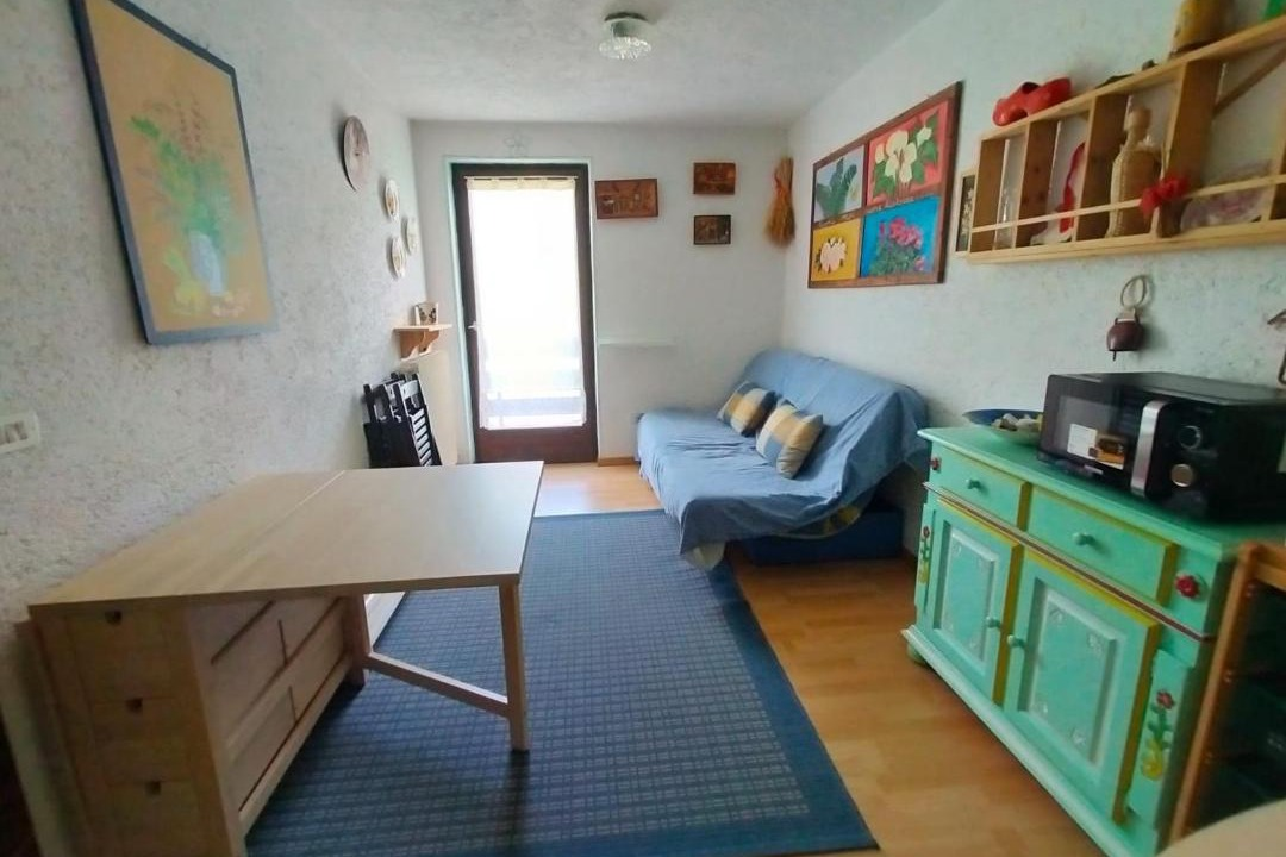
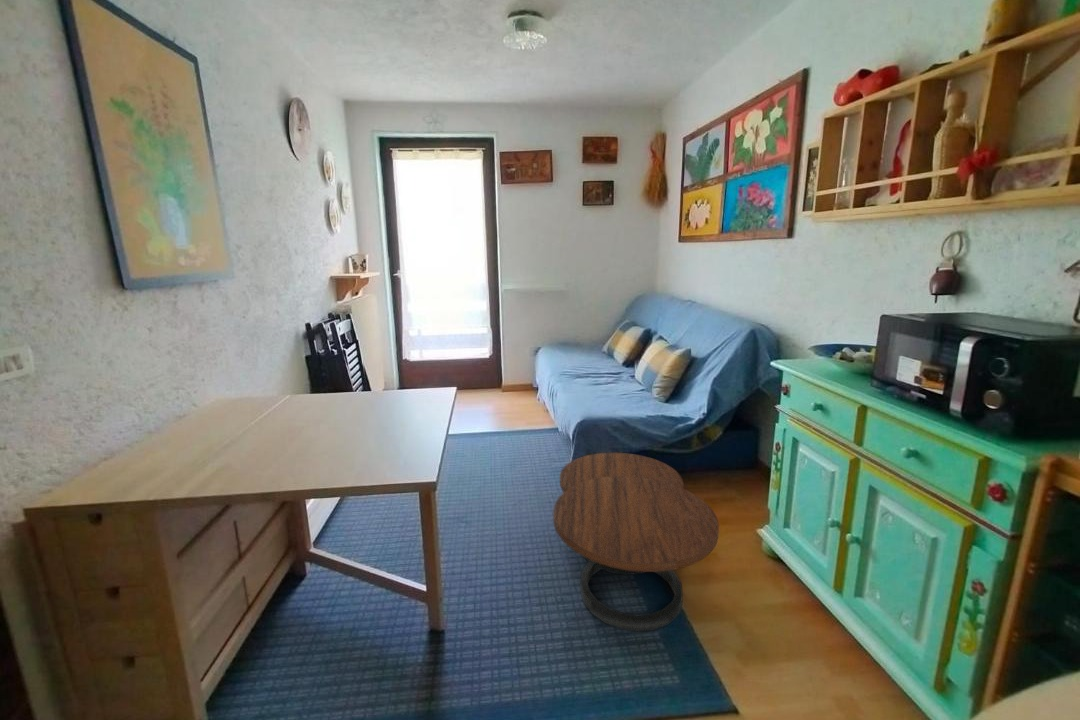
+ coffee table [552,452,720,633]
